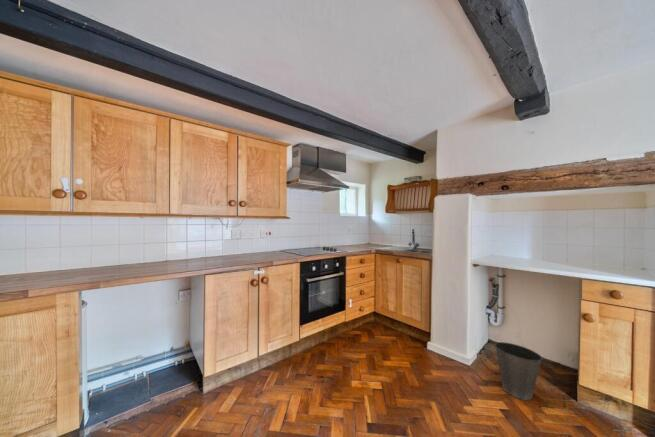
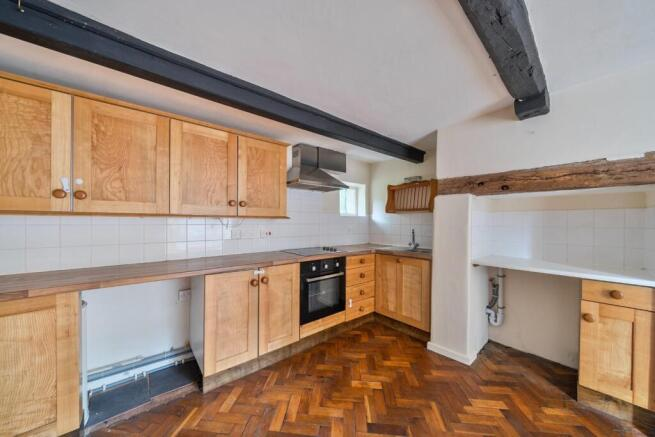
- waste basket [494,341,543,401]
